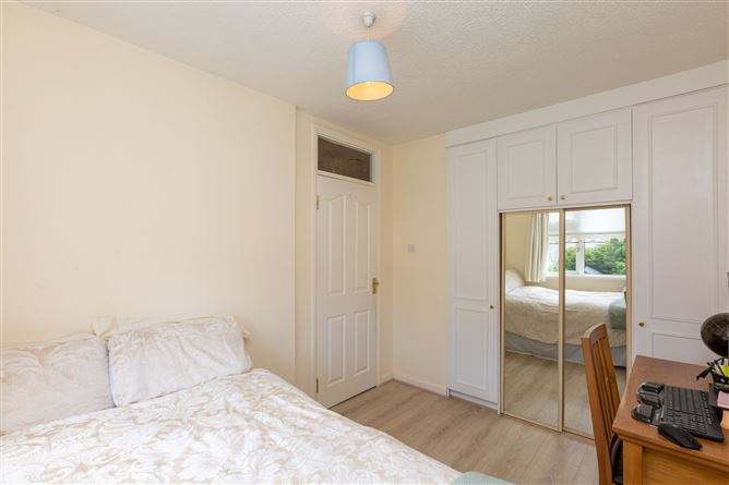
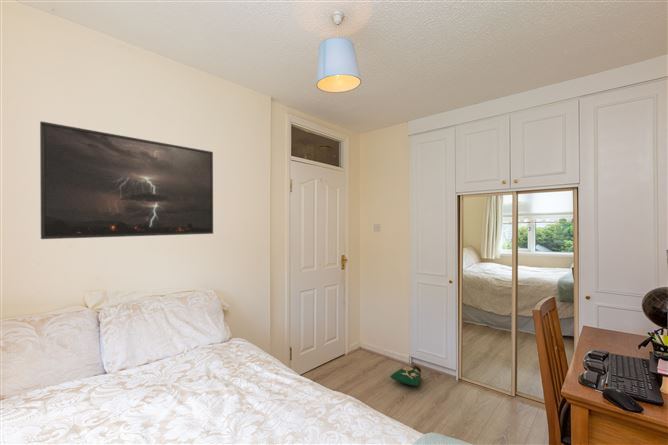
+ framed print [39,120,214,240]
+ bag [390,364,424,387]
